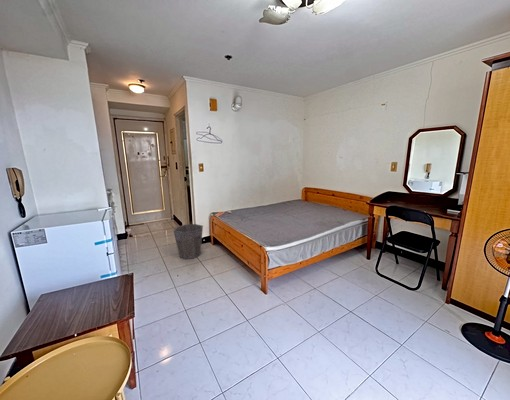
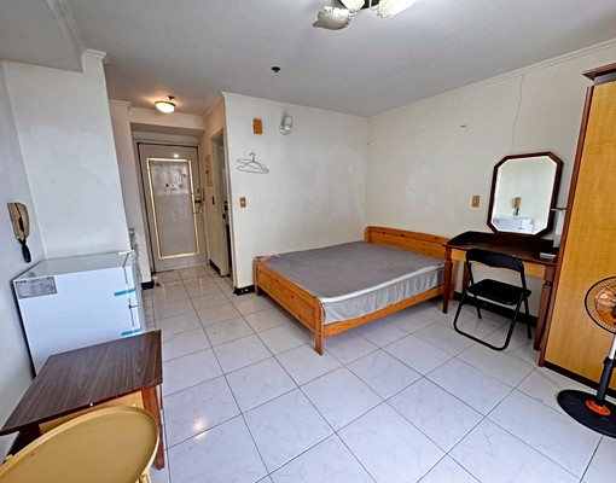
- waste bin [173,223,204,260]
